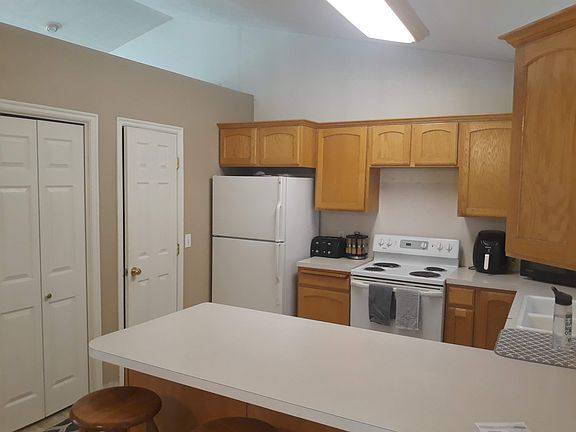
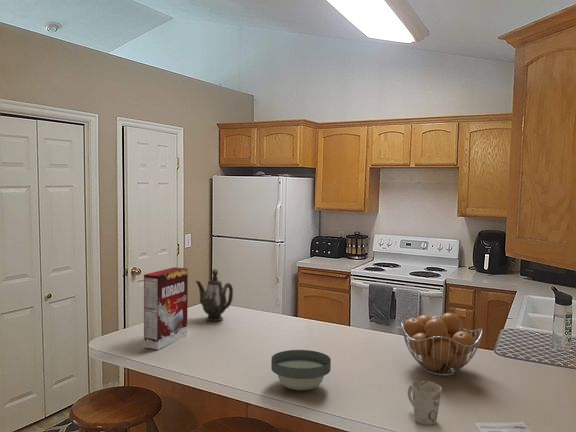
+ cereal box [143,266,189,351]
+ fruit basket [400,312,483,377]
+ teapot [195,268,234,322]
+ bowl [270,349,332,391]
+ mug [407,380,443,426]
